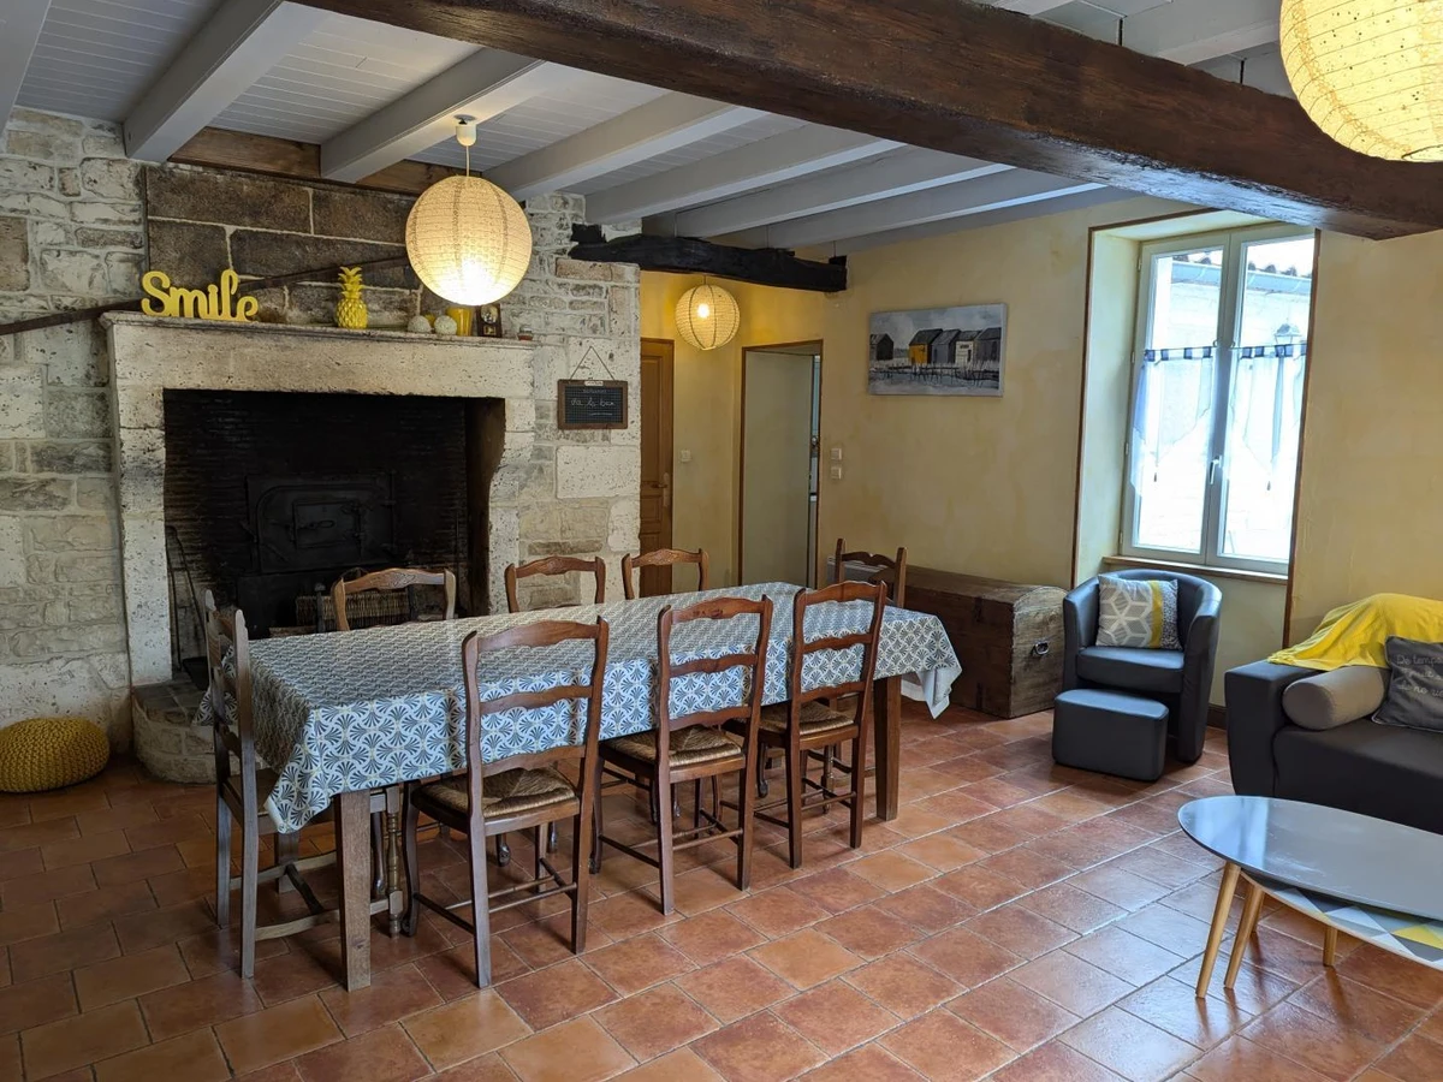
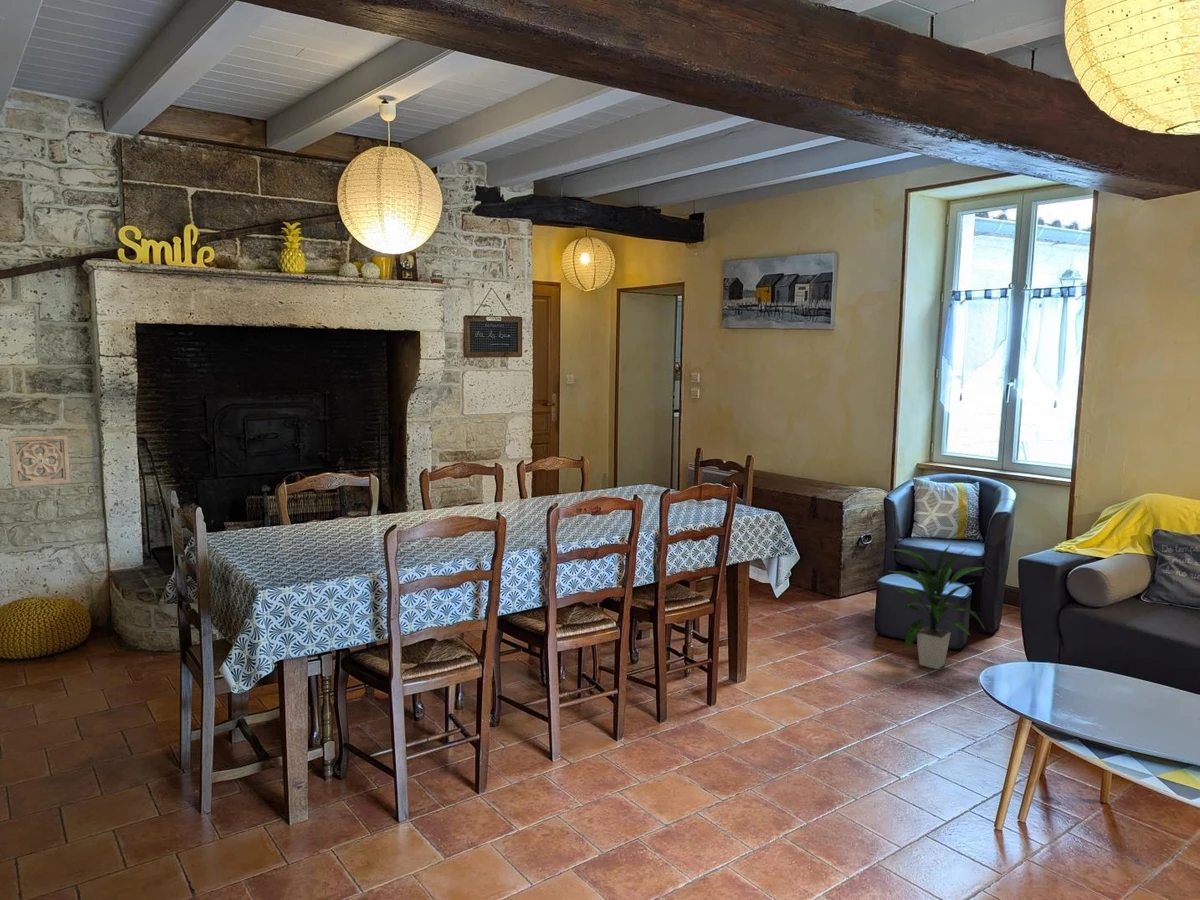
+ indoor plant [889,542,986,670]
+ wall ornament [7,434,71,489]
